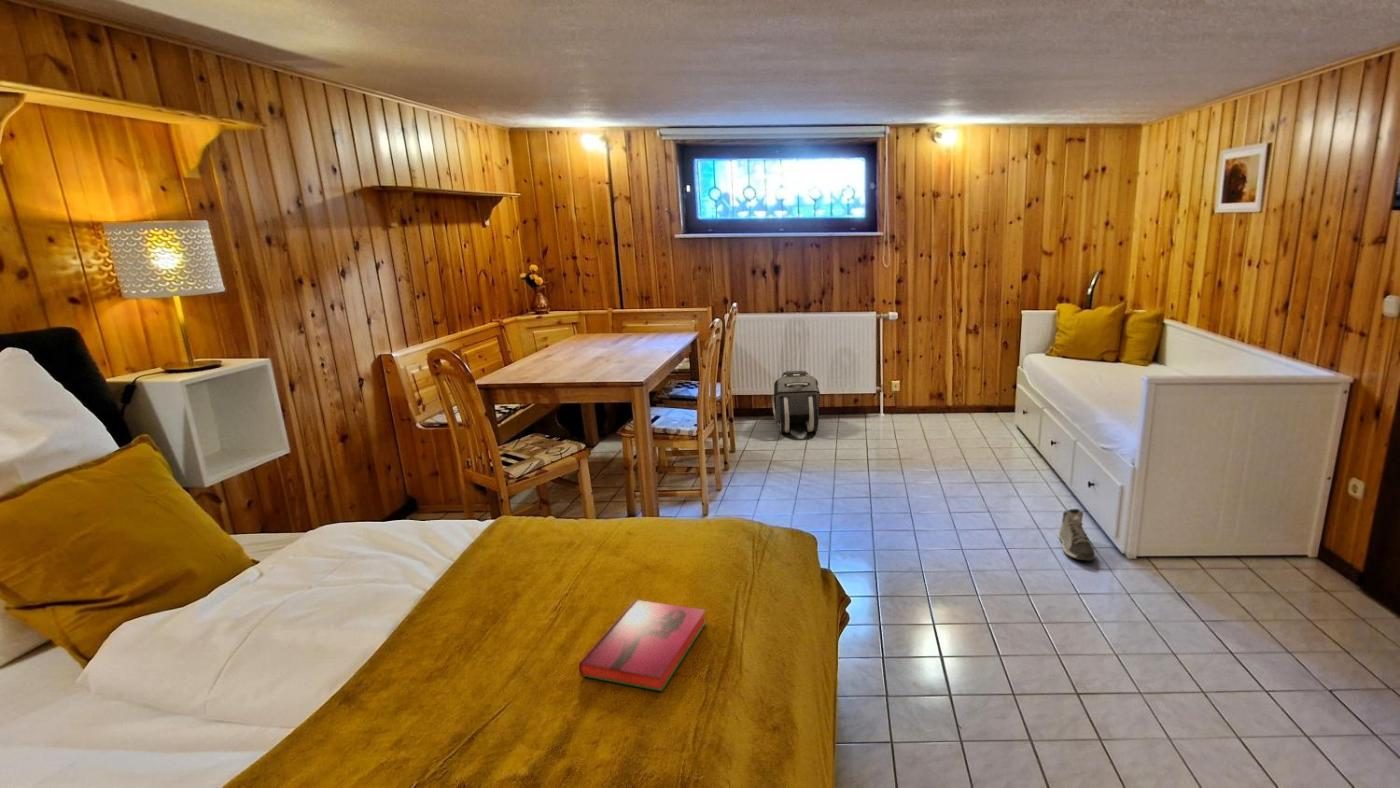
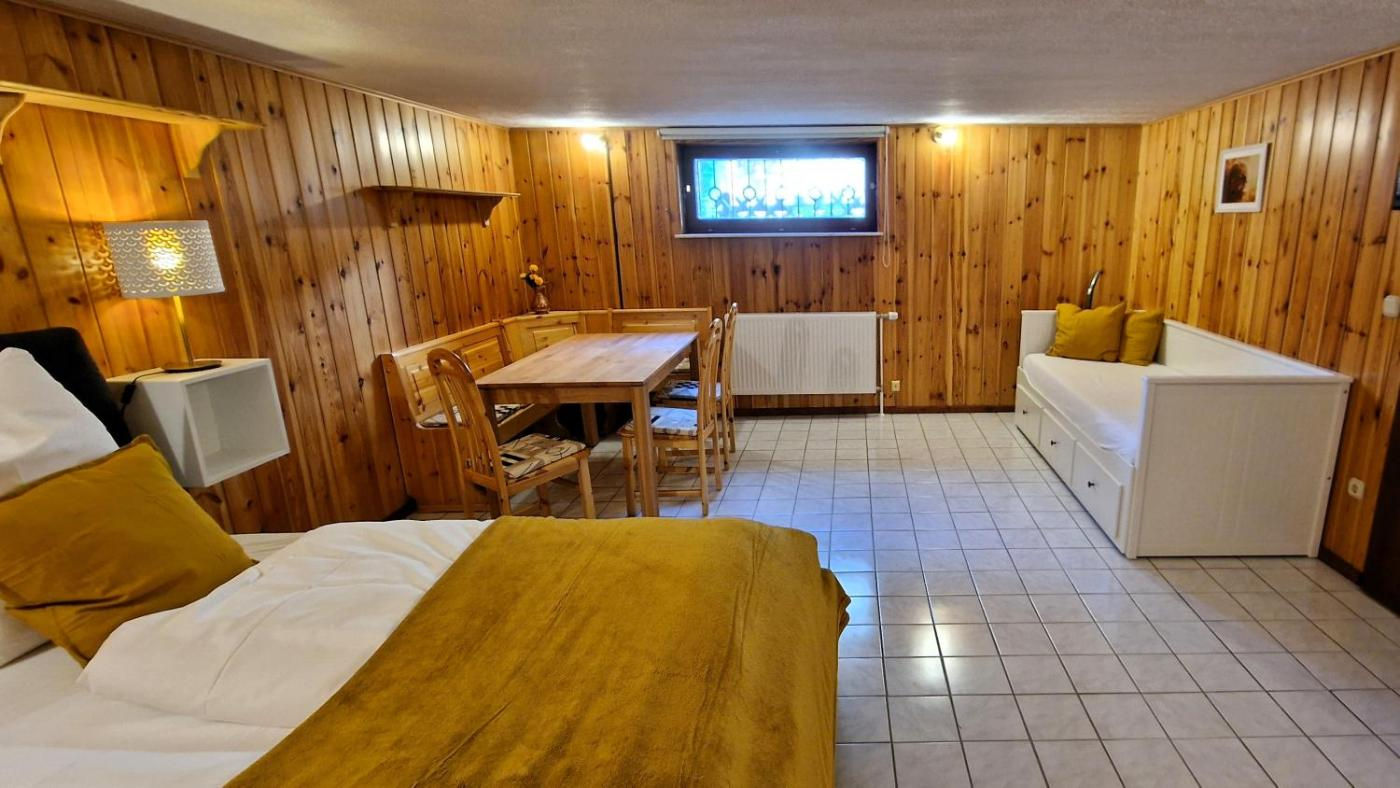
- backpack [771,370,821,434]
- sneaker [1057,508,1096,562]
- hardback book [578,598,707,692]
